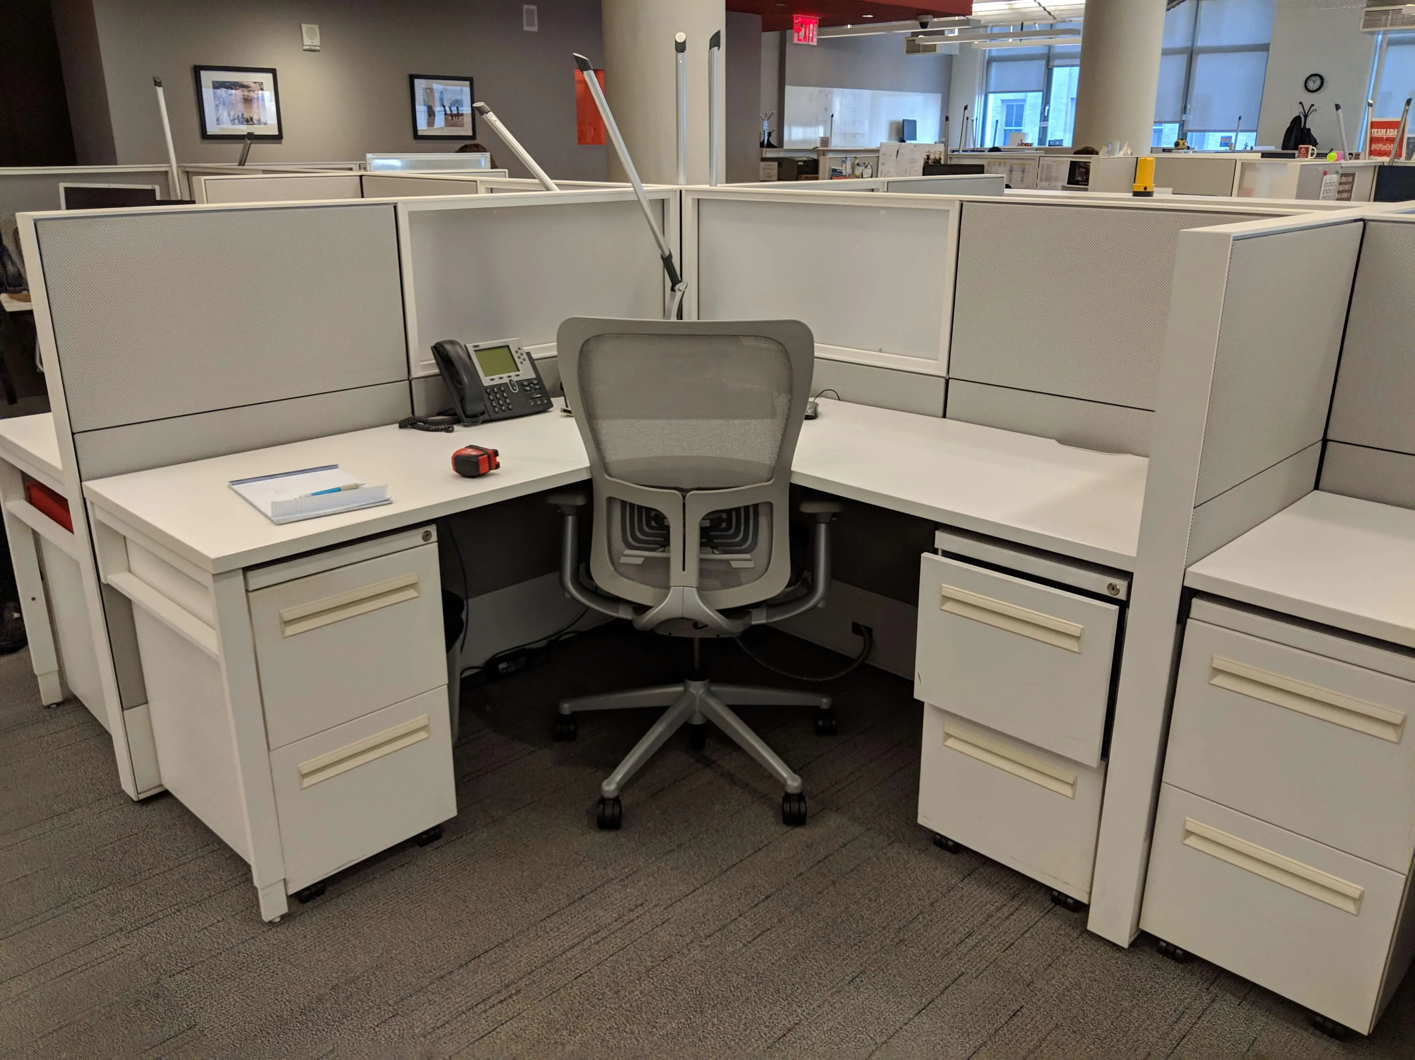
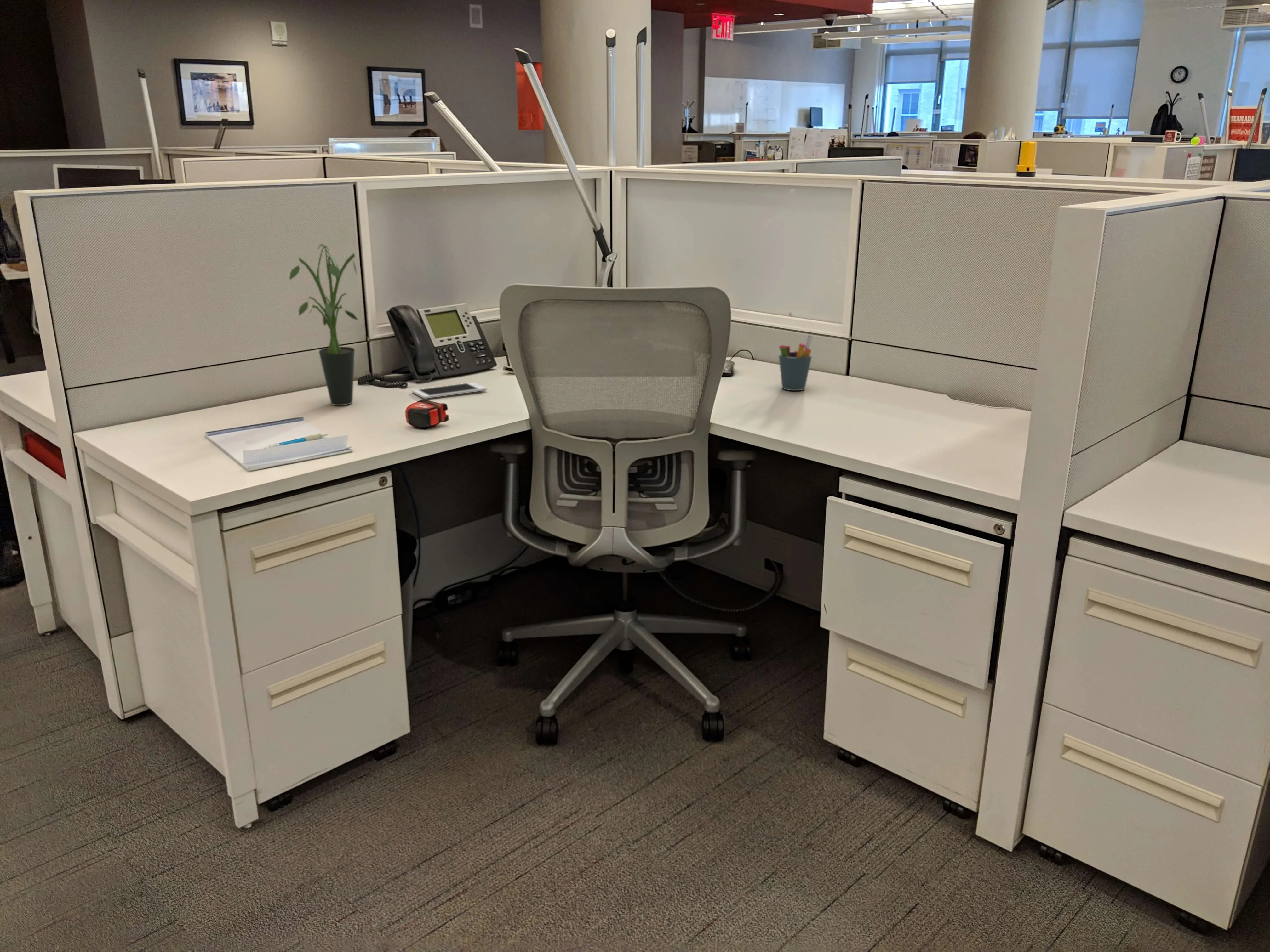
+ pen holder [778,335,813,391]
+ potted plant [289,244,358,406]
+ cell phone [412,382,487,399]
